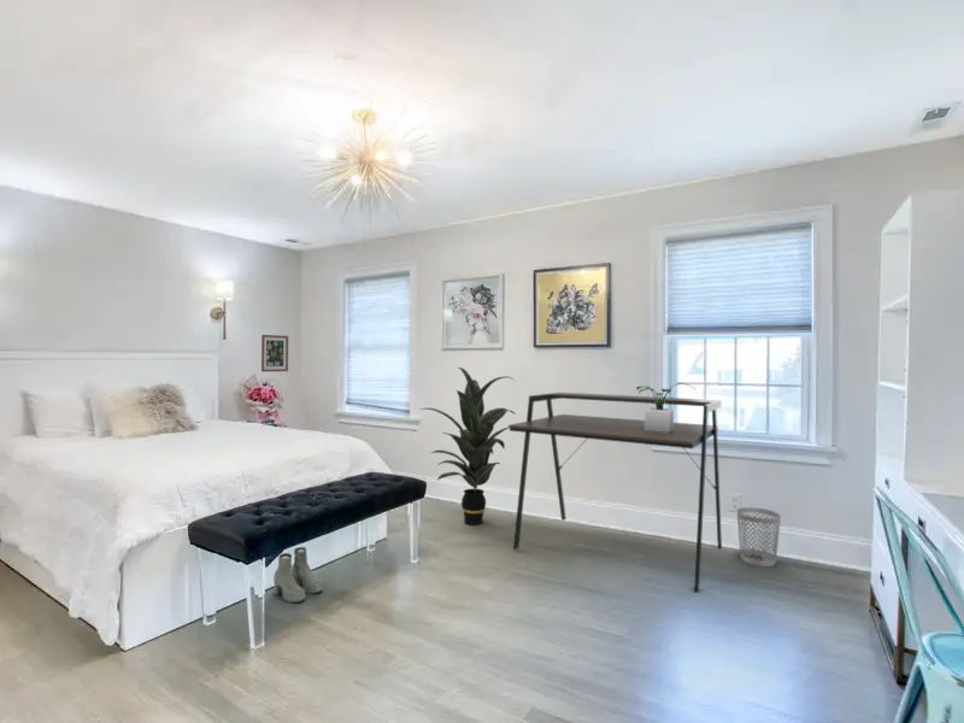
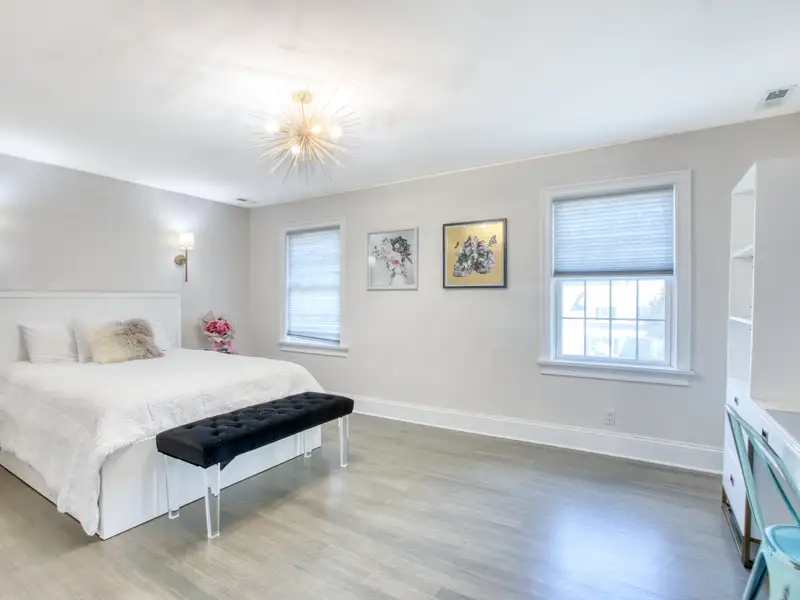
- potted plant [635,382,696,433]
- wall art [260,334,289,374]
- boots [272,546,324,604]
- desk [507,392,723,594]
- indoor plant [419,366,517,527]
- wastebasket [736,506,782,568]
